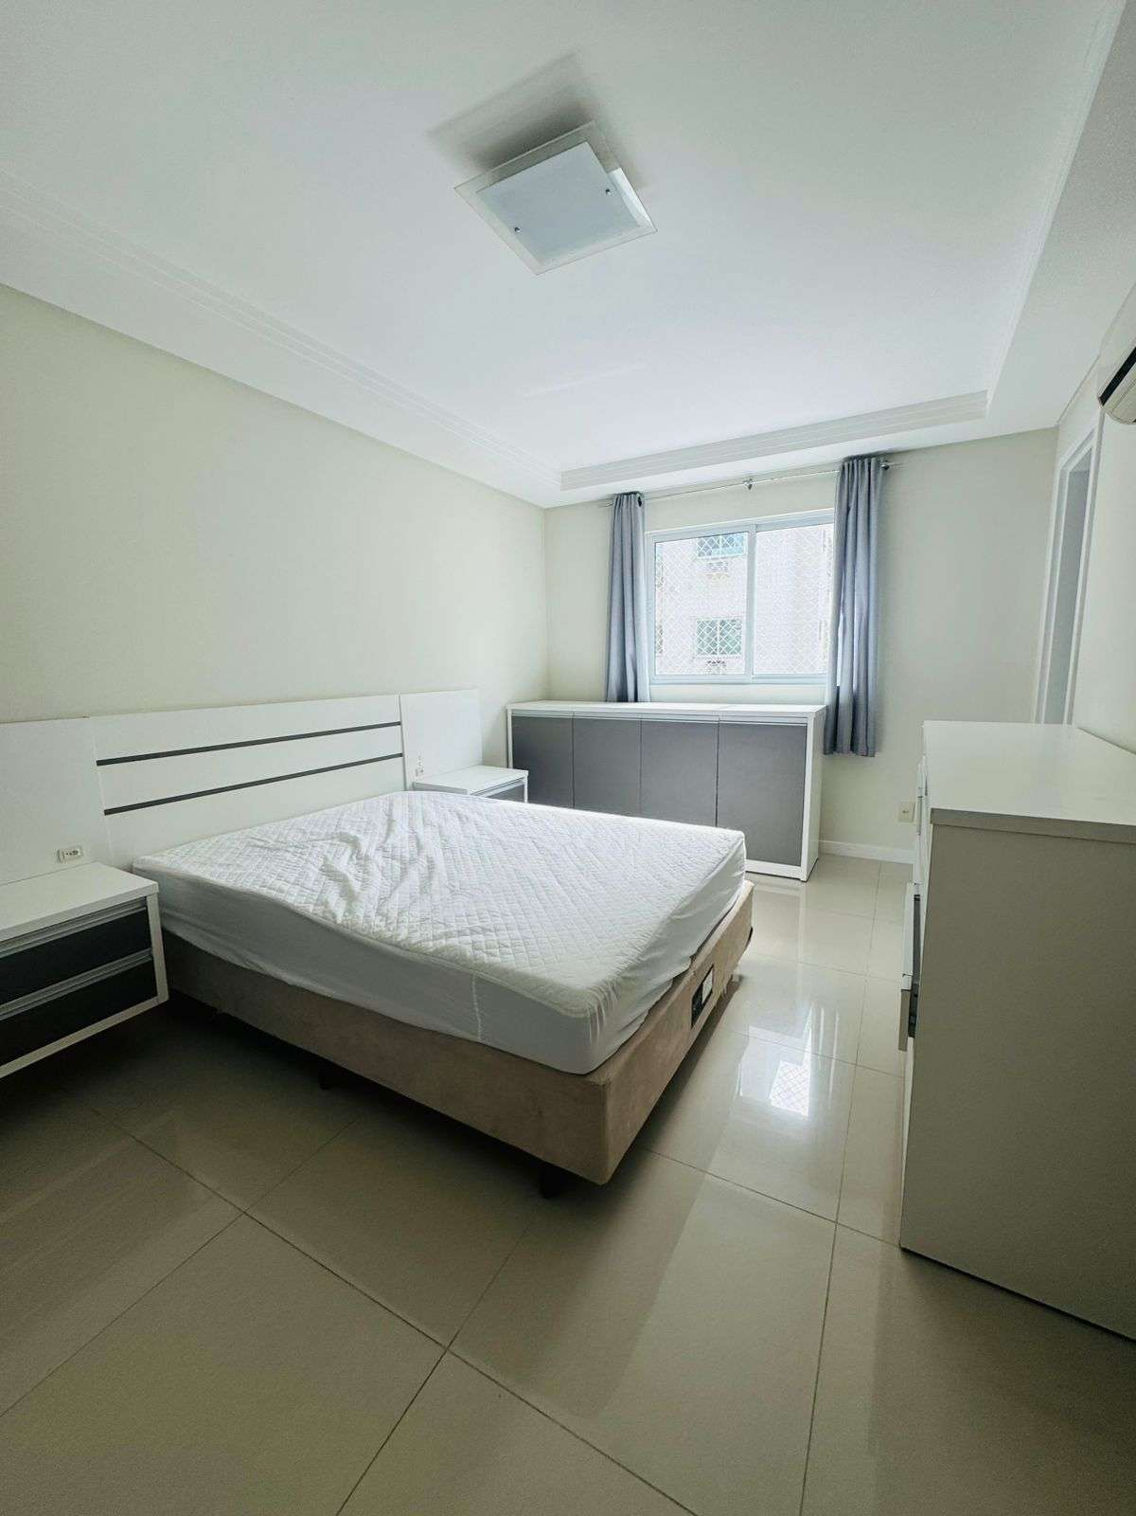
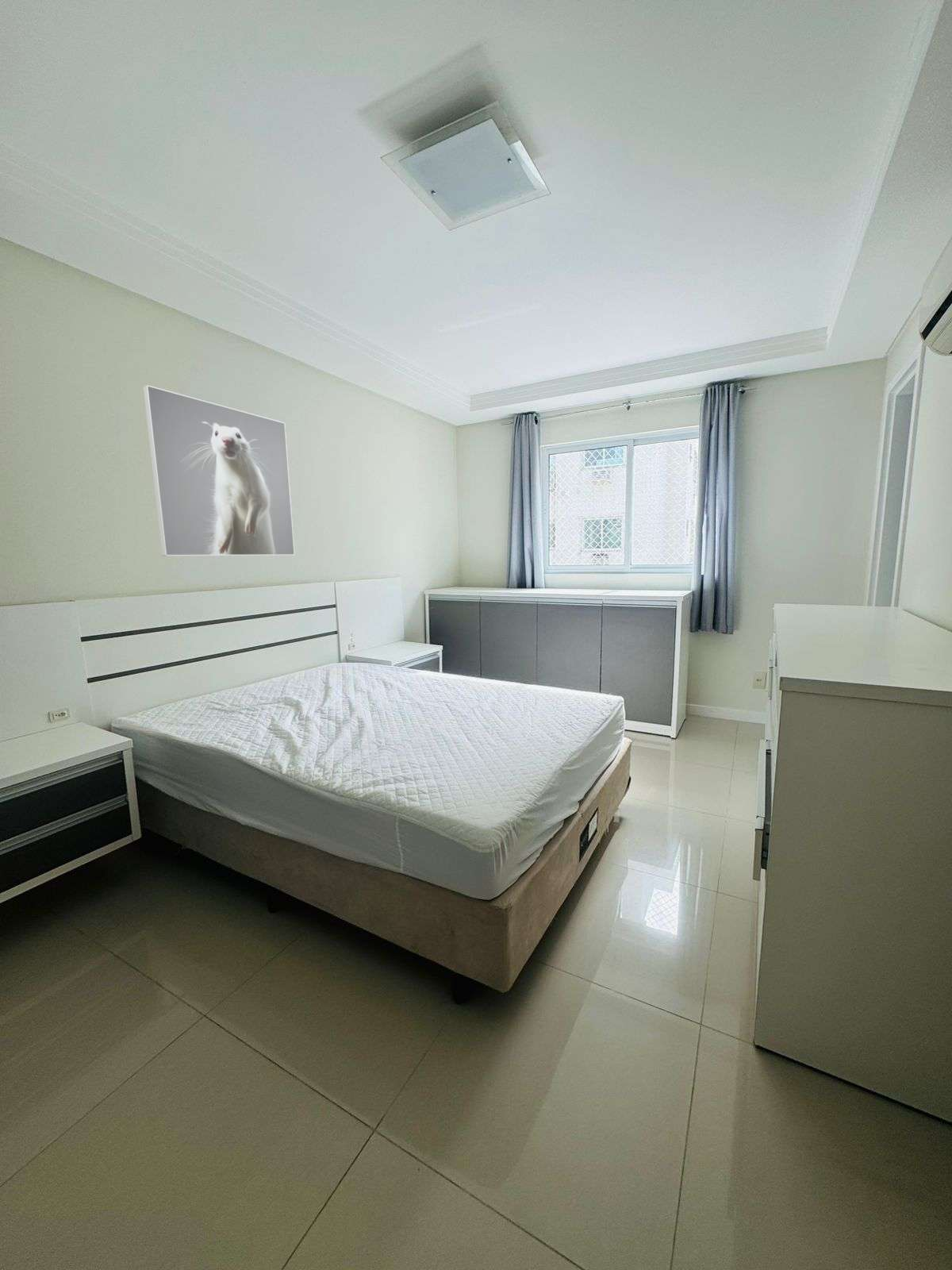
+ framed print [142,384,295,556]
